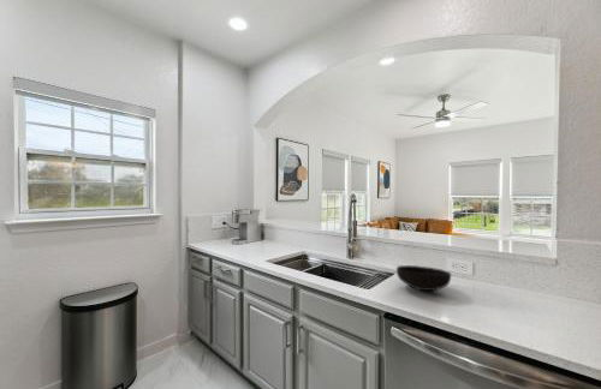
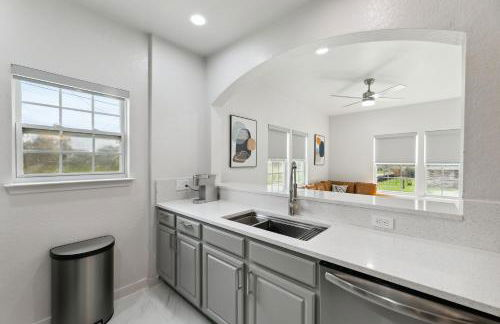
- bowl [395,264,452,292]
